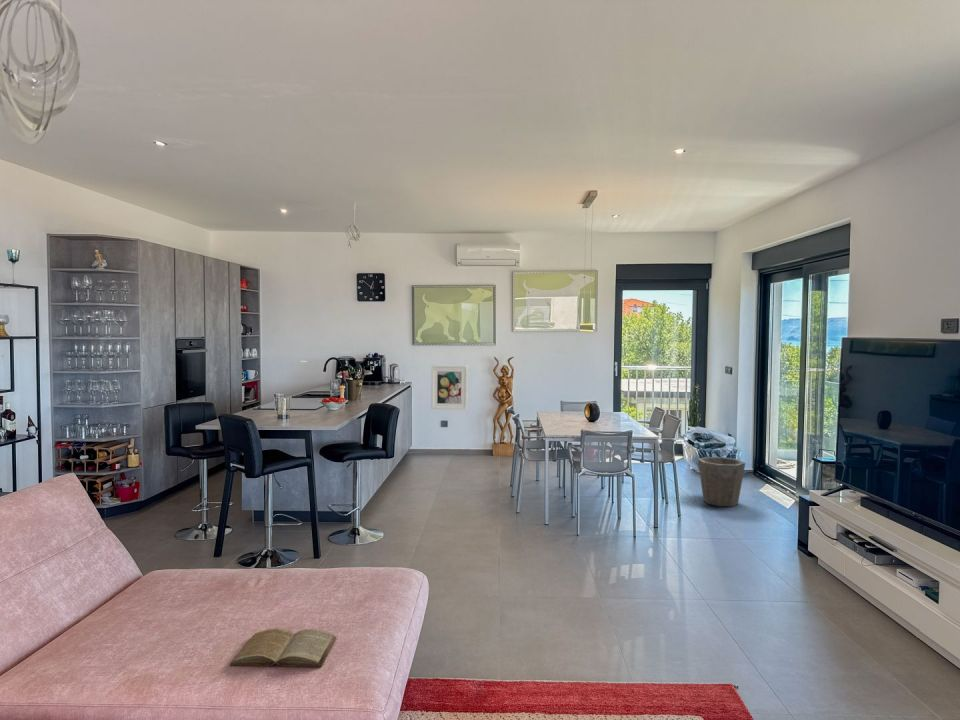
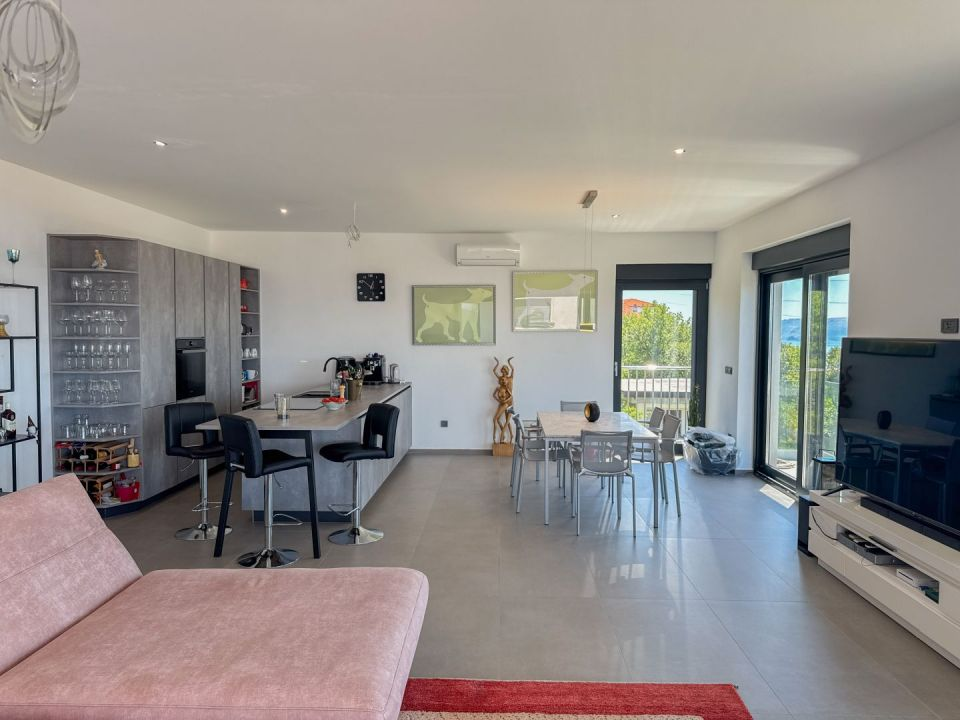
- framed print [430,364,468,410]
- book [229,627,337,668]
- waste bin [697,456,746,507]
